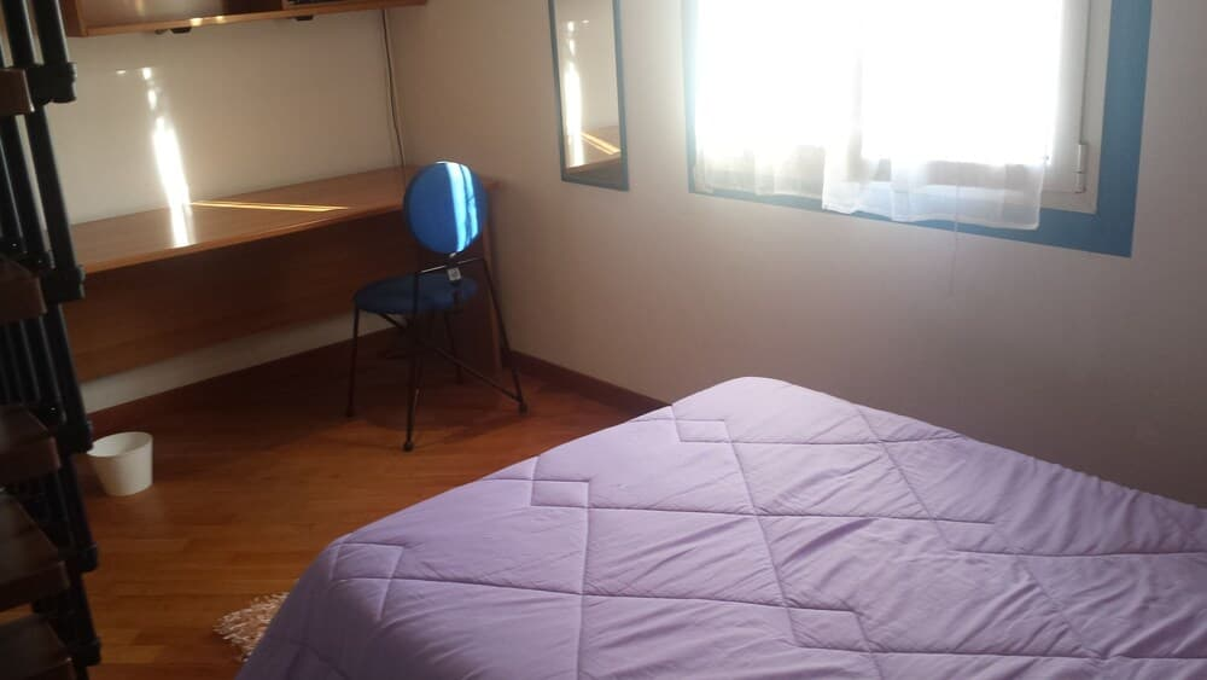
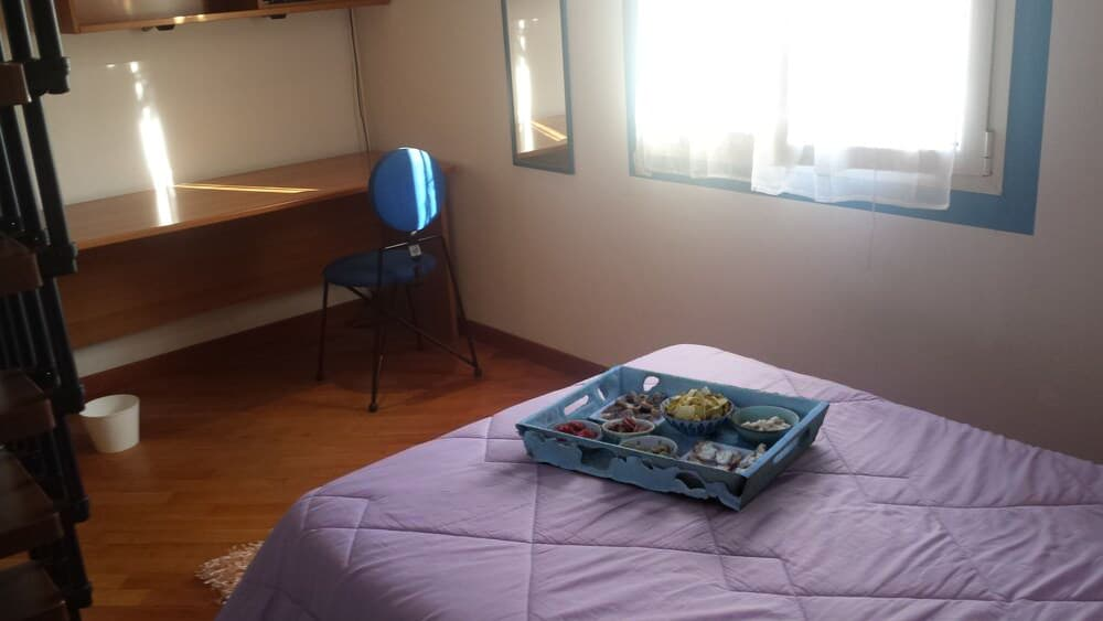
+ serving tray [514,364,831,512]
